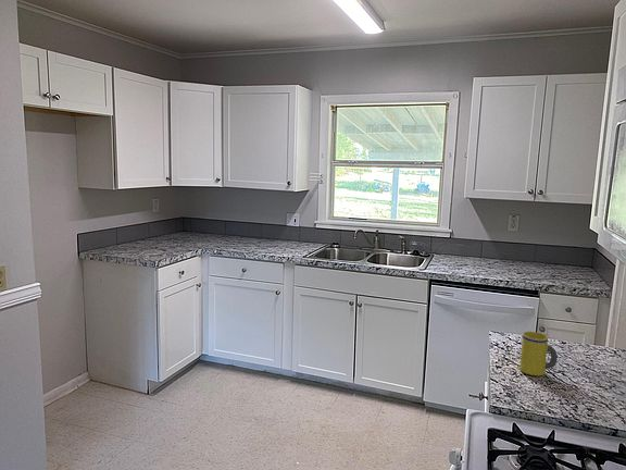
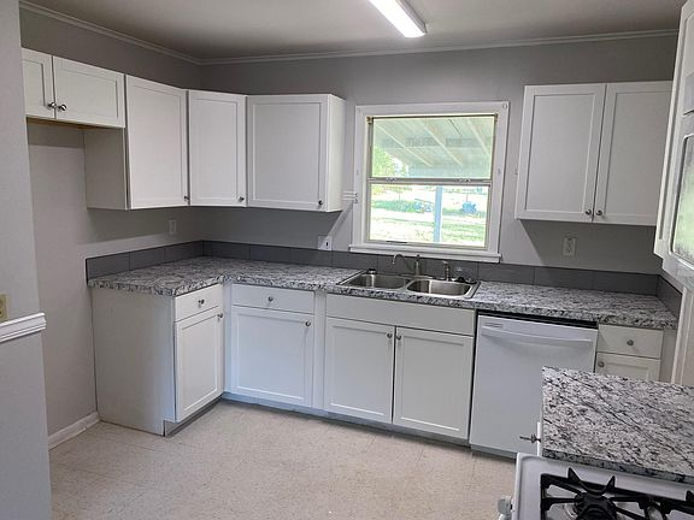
- mug [518,331,559,376]
